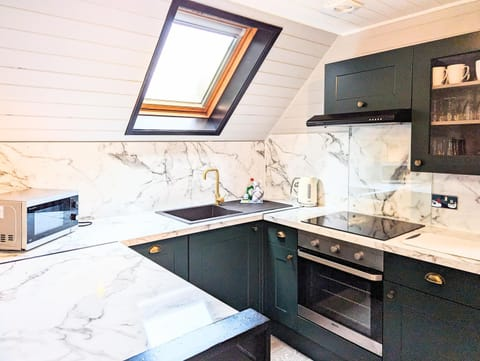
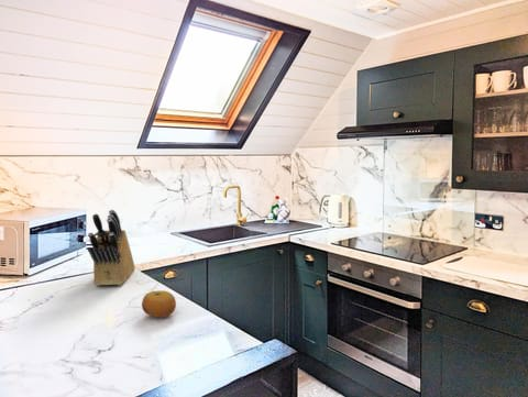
+ knife block [87,209,136,287]
+ fruit [141,289,177,319]
